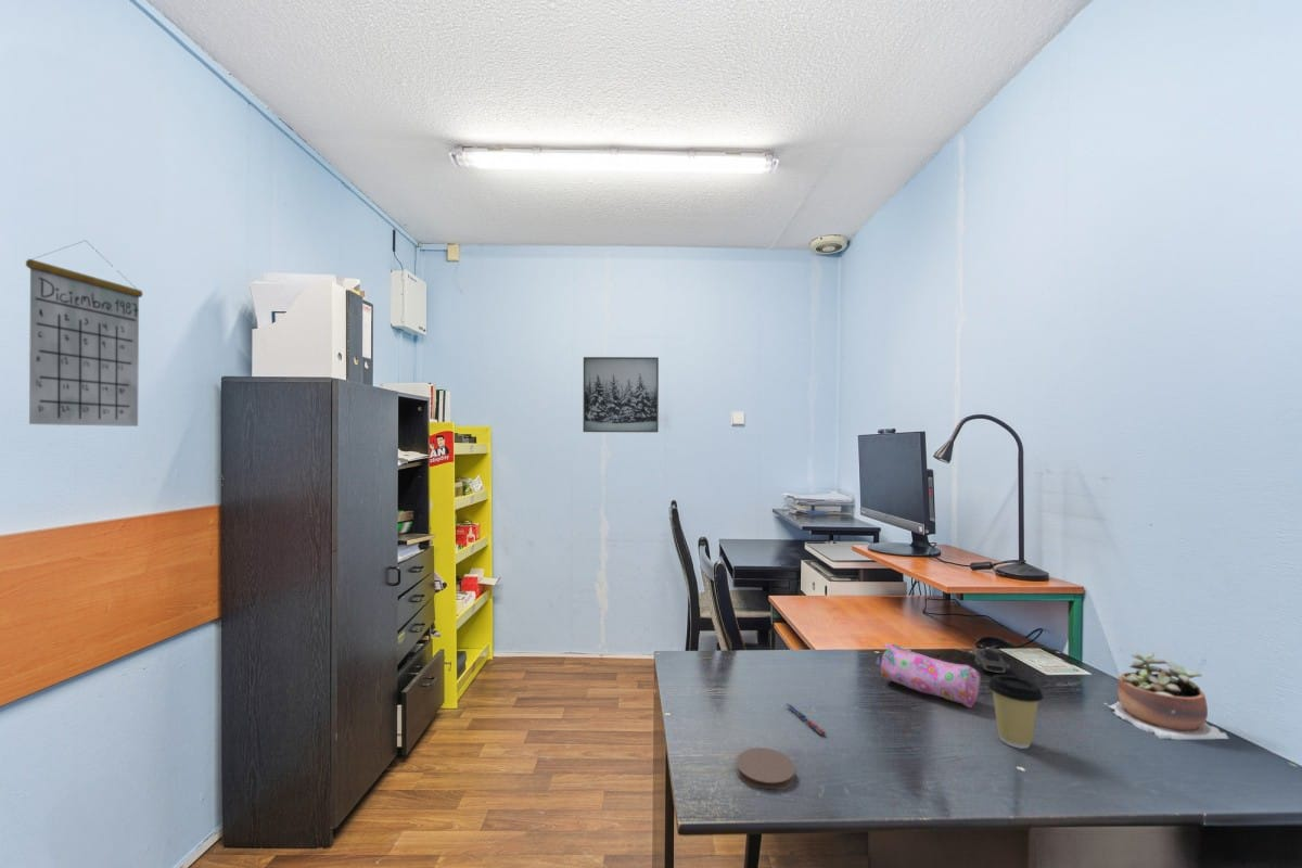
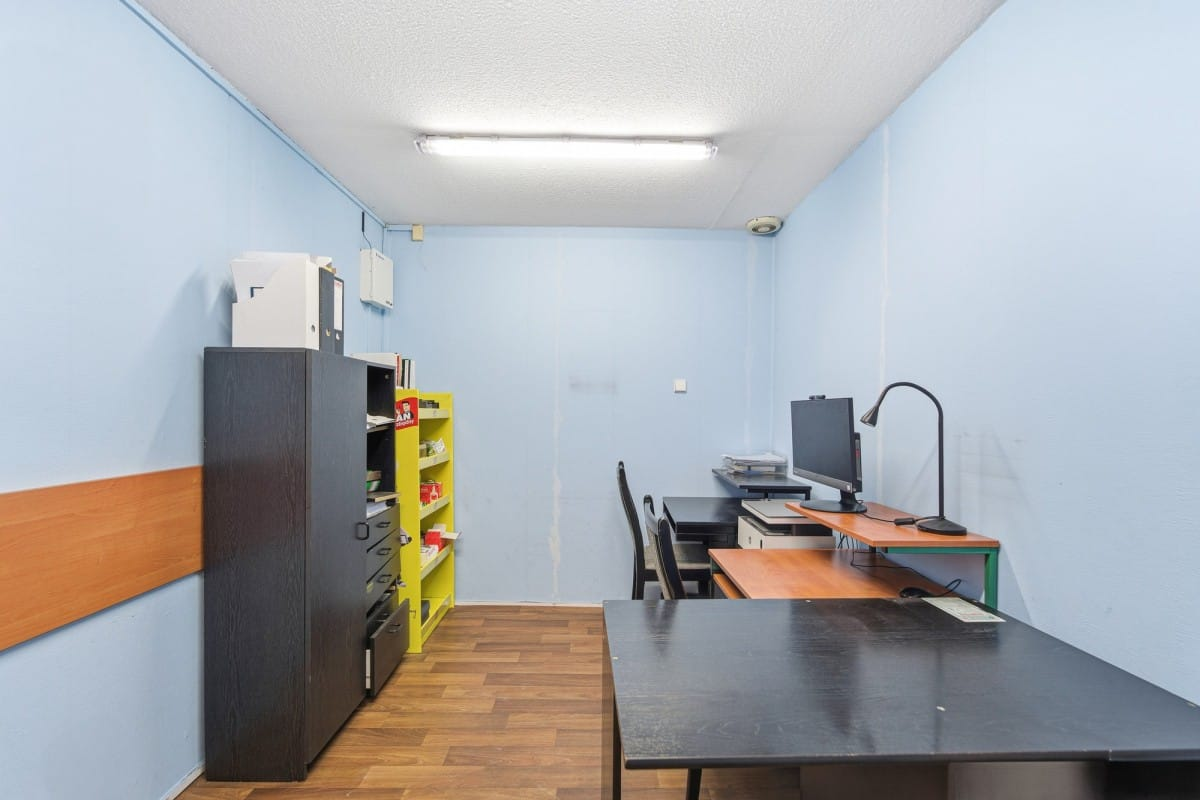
- succulent plant [1102,651,1230,741]
- pencil case [875,642,982,709]
- pen [783,702,827,737]
- coffee cup [987,674,1045,750]
- computer mouse [973,648,1010,674]
- wall art [582,356,660,433]
- coaster [736,746,796,791]
- calendar [25,240,144,427]
